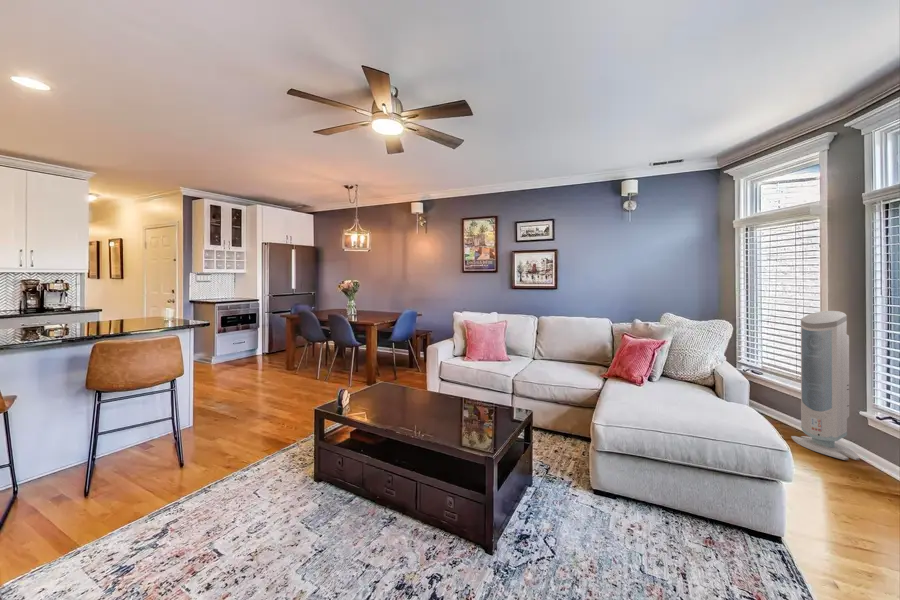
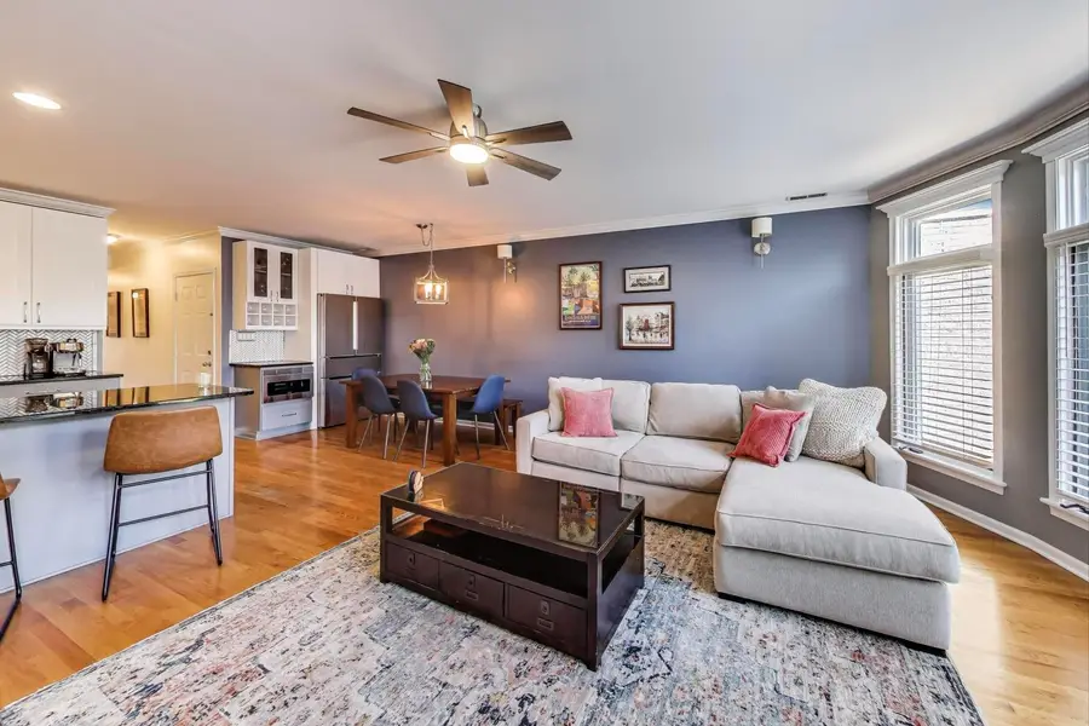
- air purifier [790,310,861,461]
